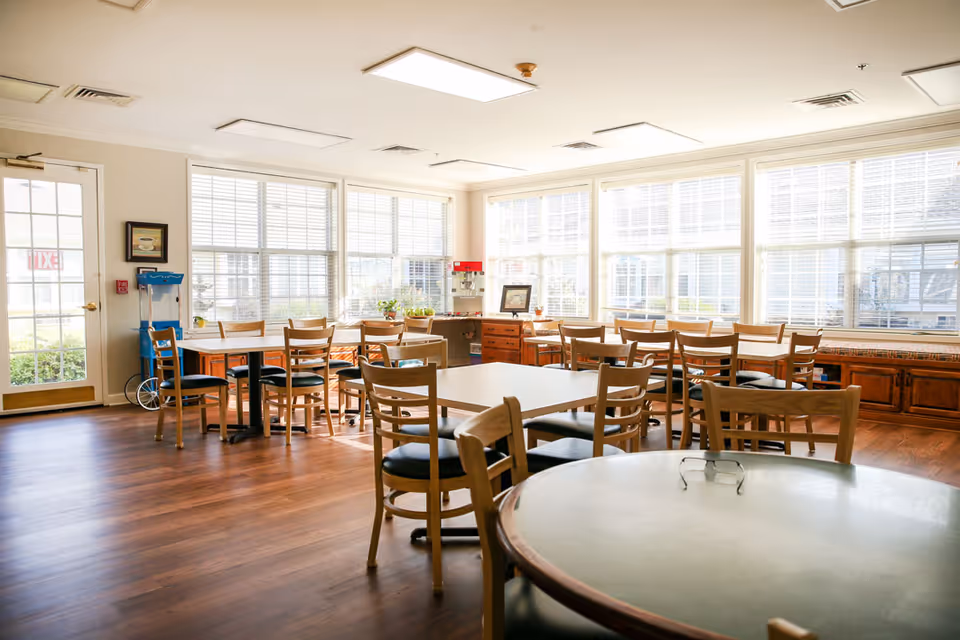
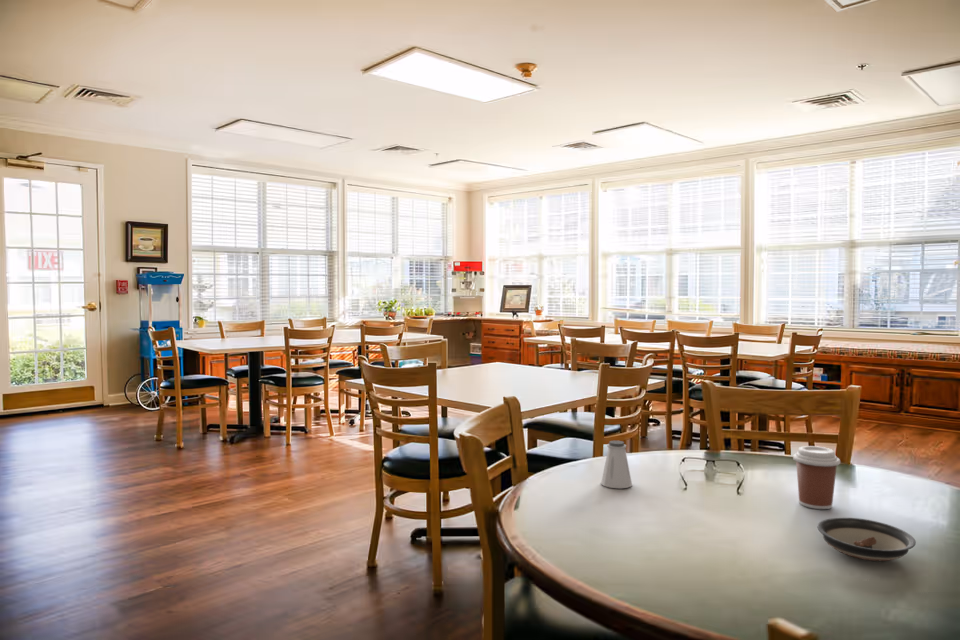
+ saltshaker [600,440,633,489]
+ saucer [816,517,917,562]
+ coffee cup [792,445,841,510]
